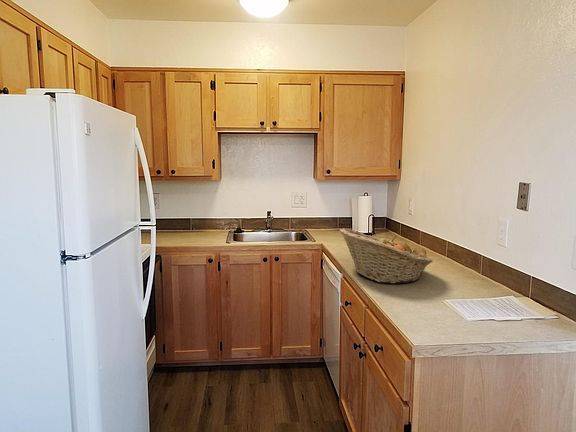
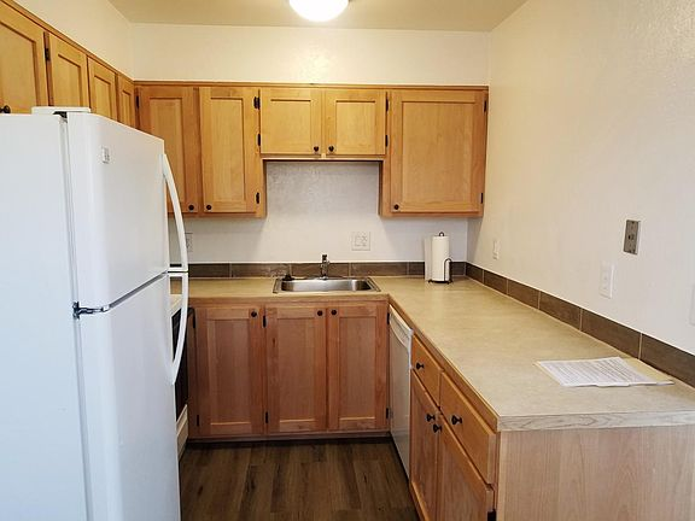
- fruit basket [339,227,434,285]
